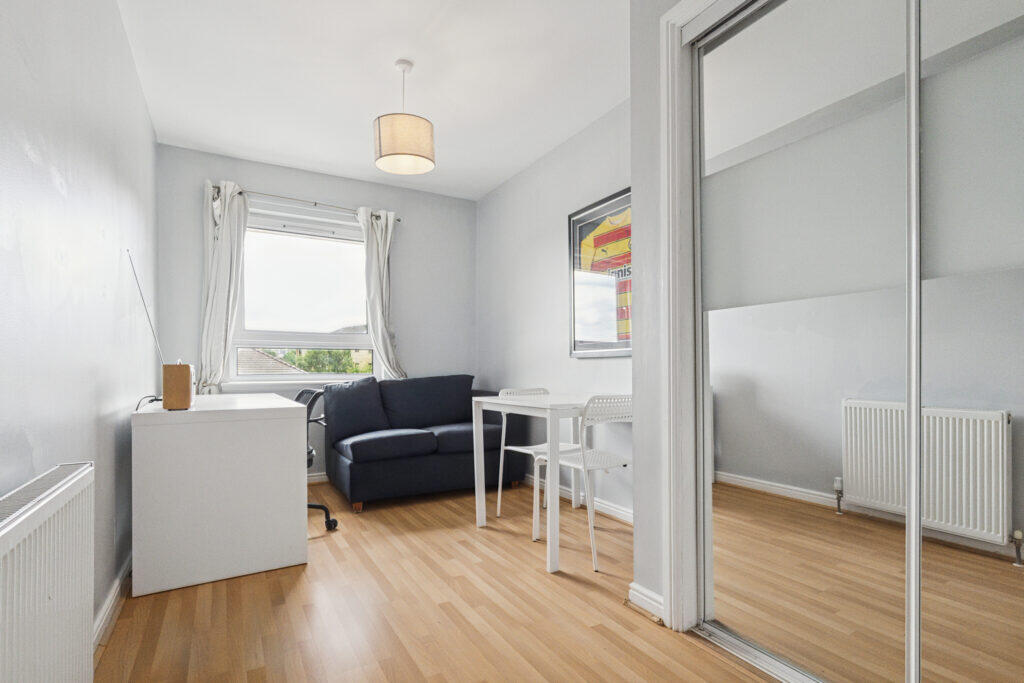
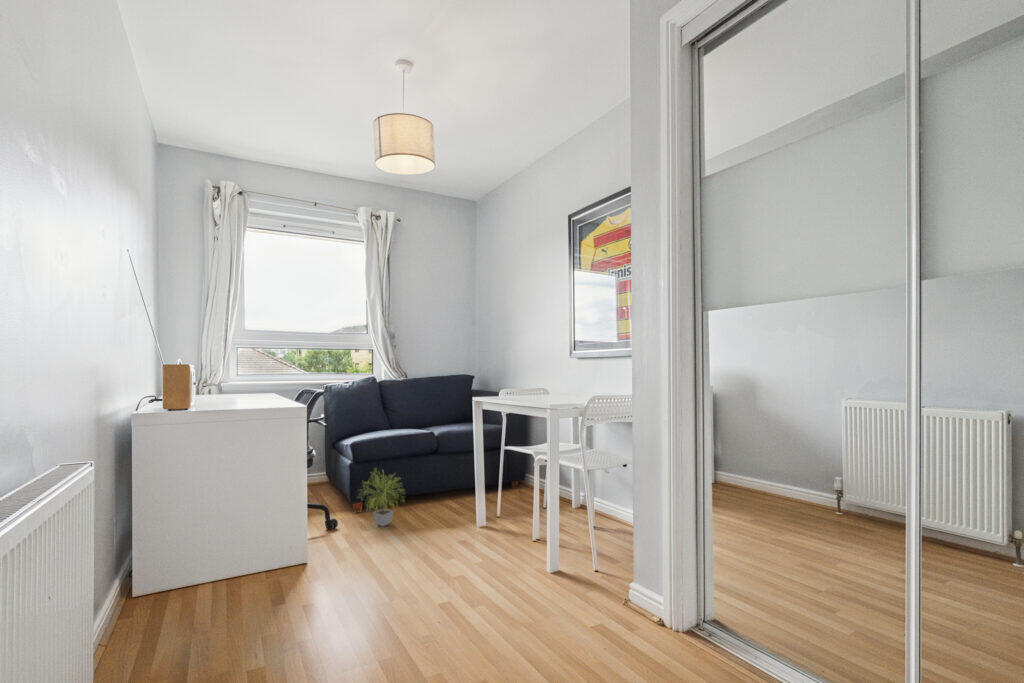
+ potted plant [357,468,407,527]
